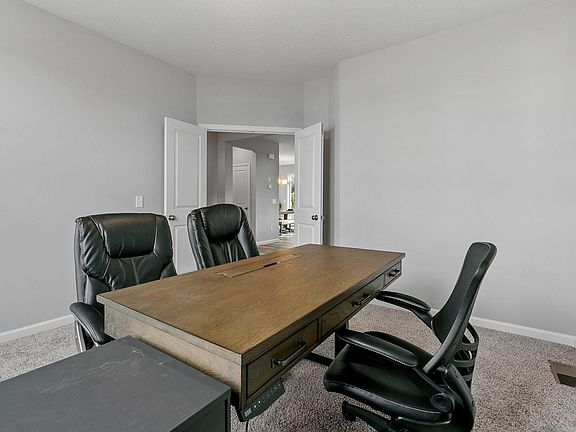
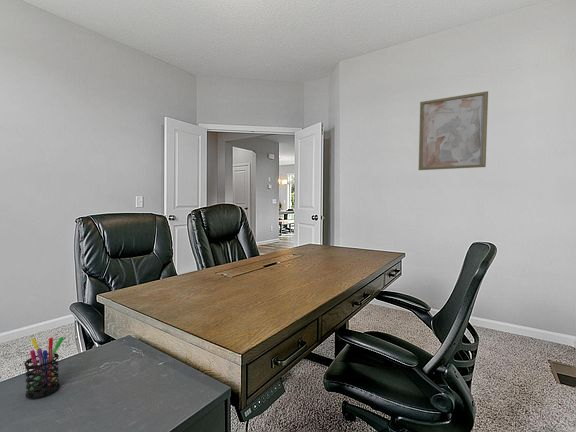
+ pen holder [23,336,65,400]
+ wall art [418,90,489,171]
